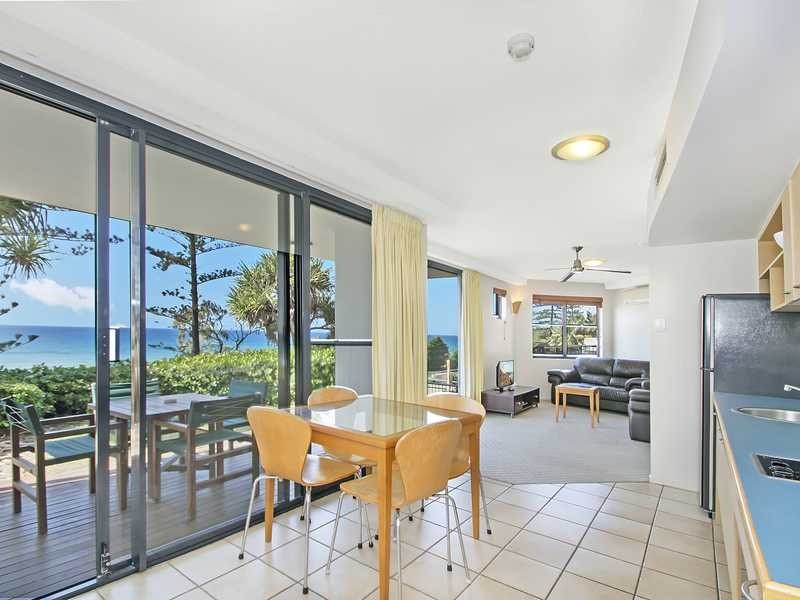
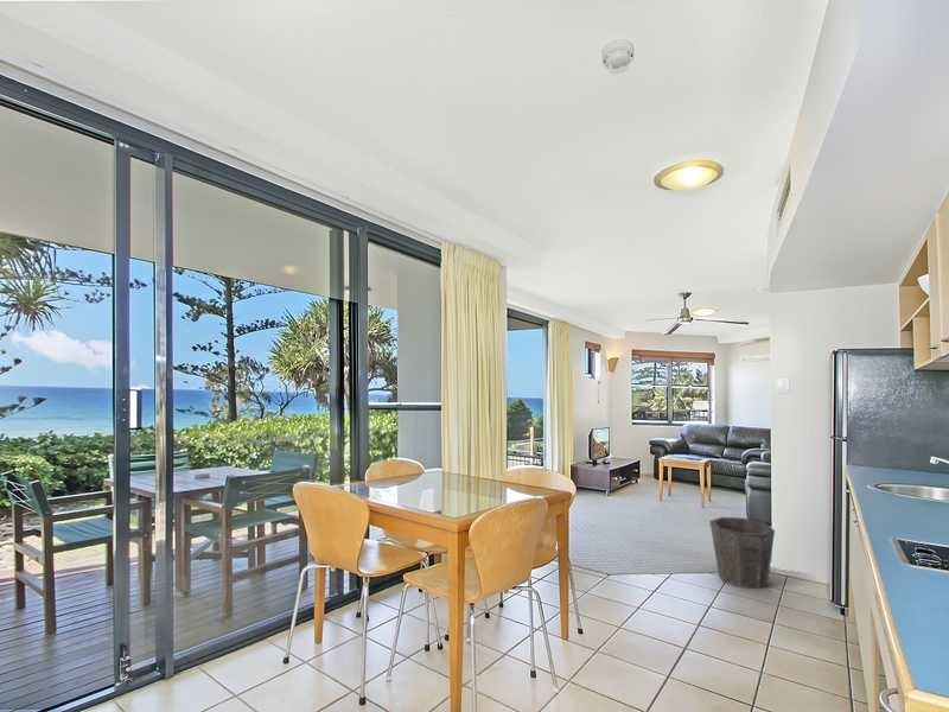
+ waste bin [708,516,776,590]
